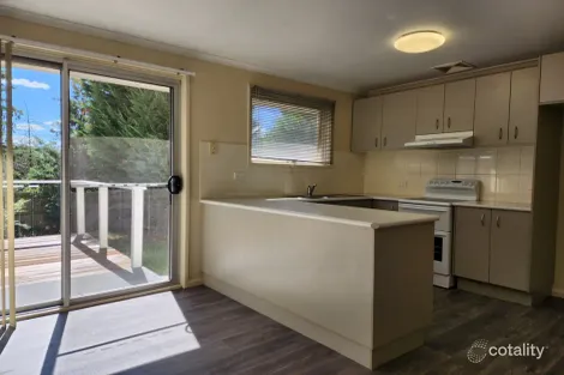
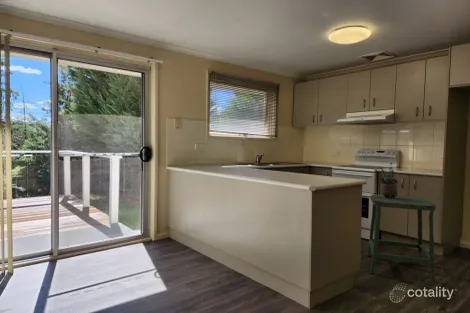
+ stool [365,194,437,284]
+ potted plant [377,162,399,198]
